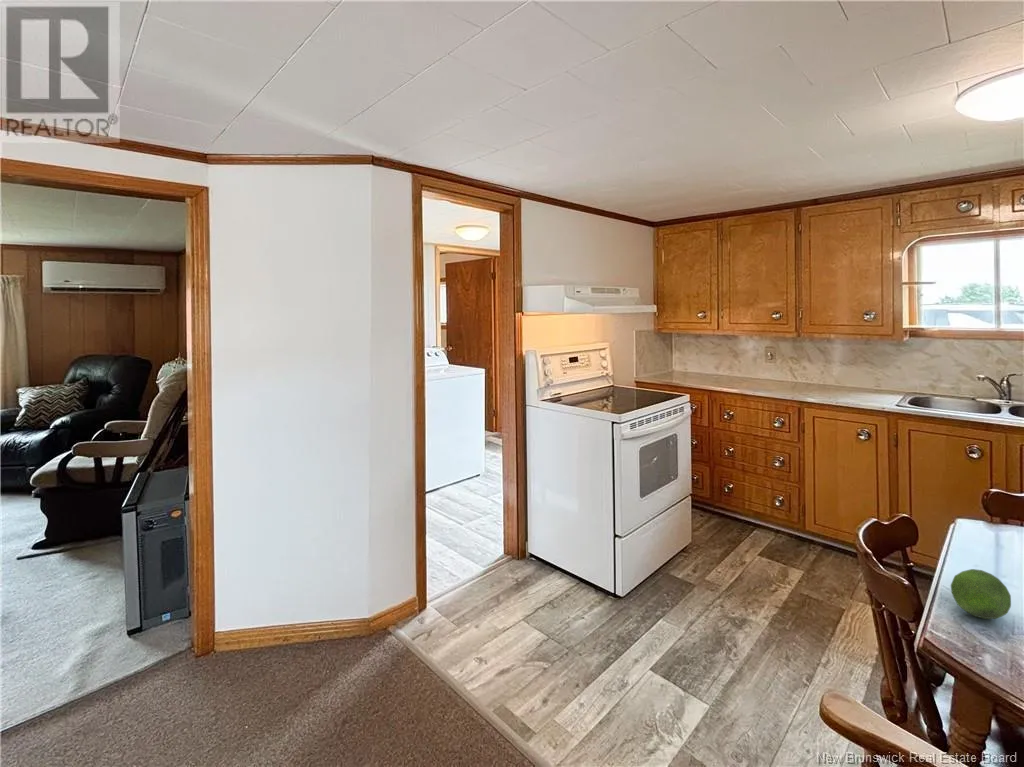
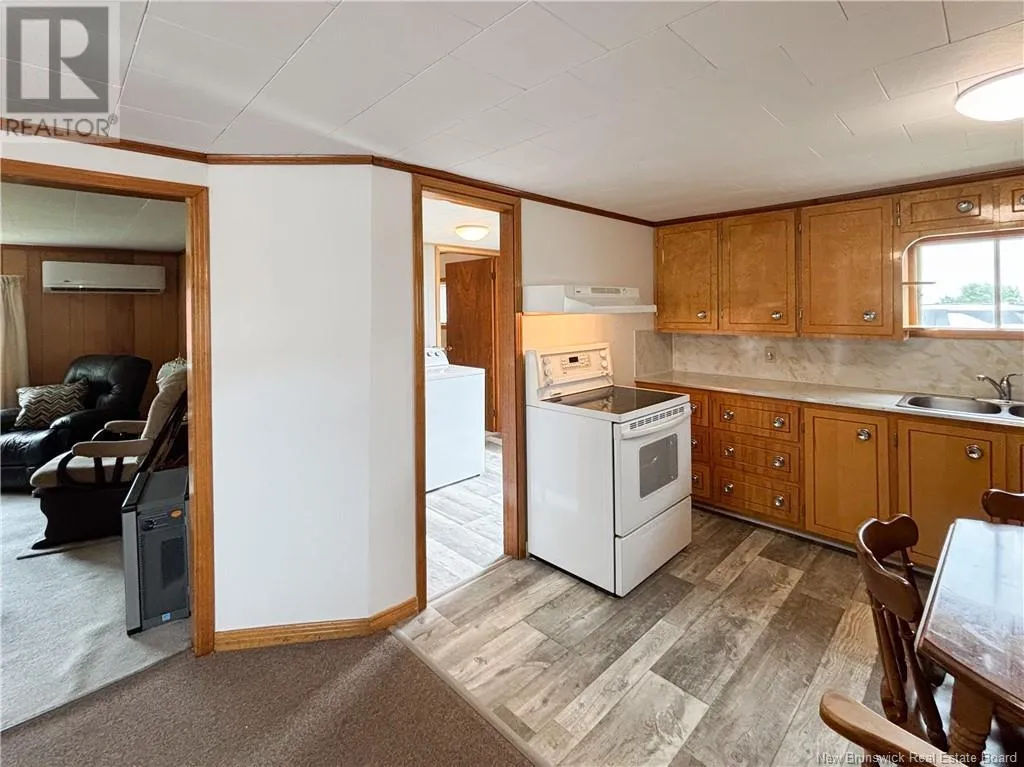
- fruit [950,568,1012,620]
